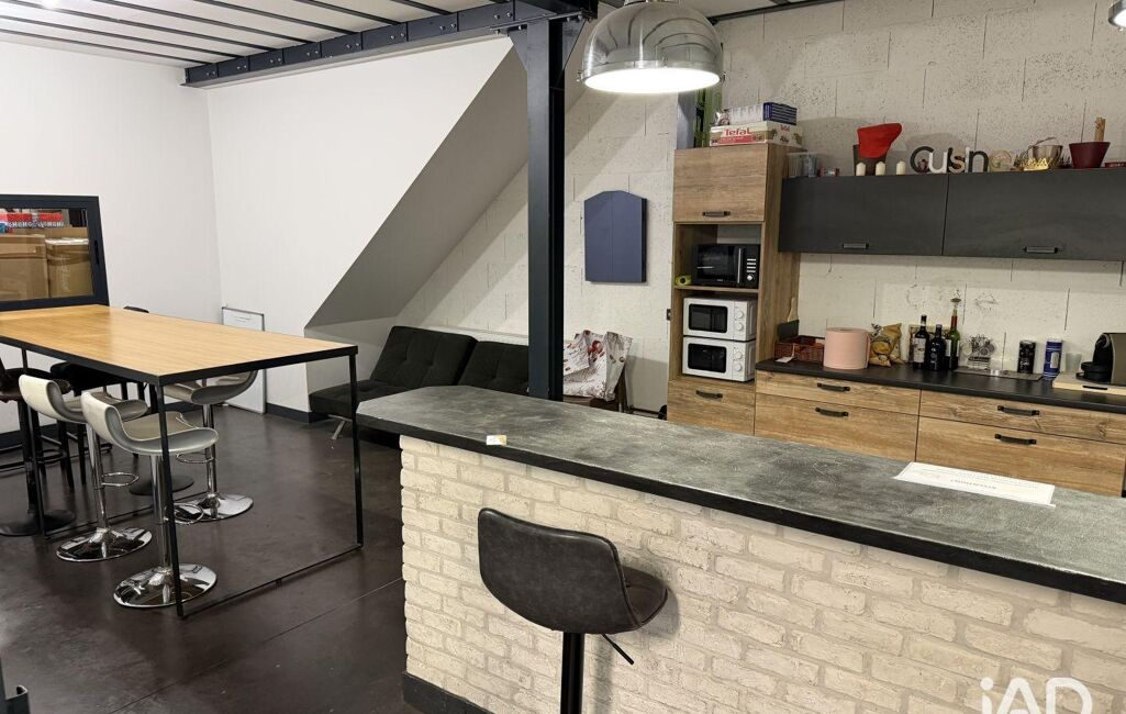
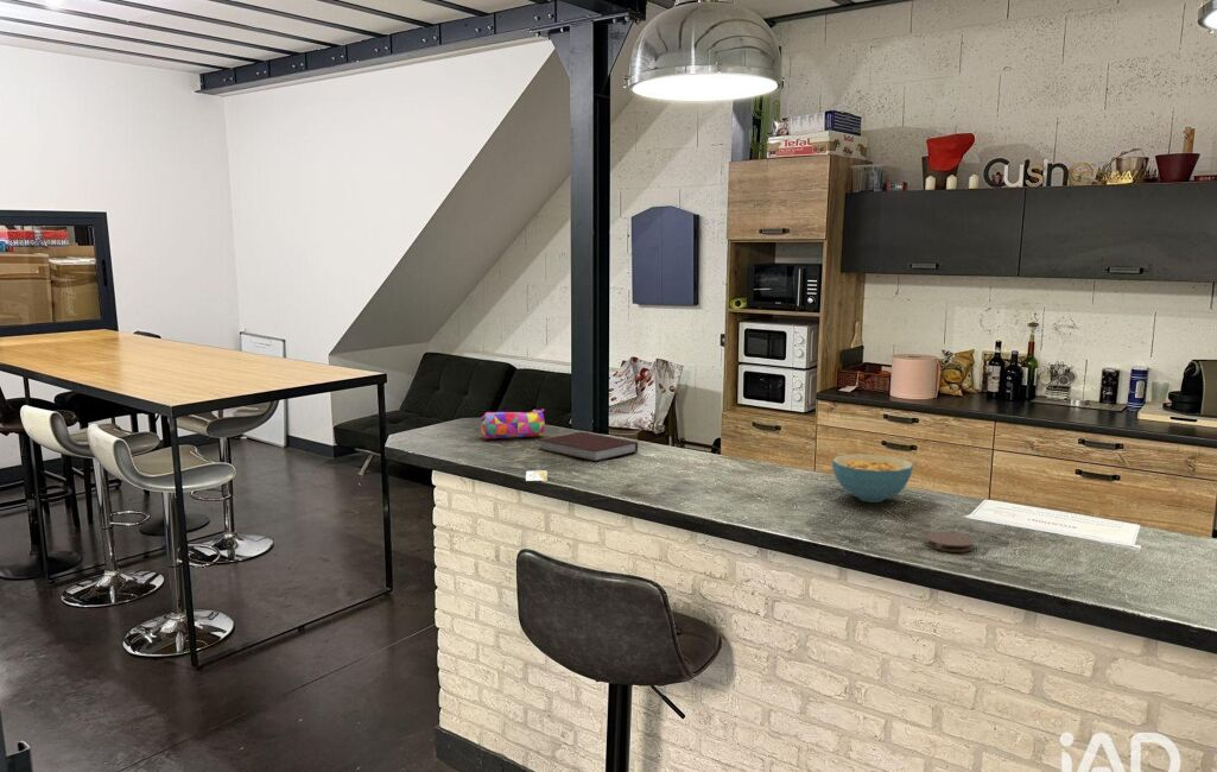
+ coaster [924,531,975,553]
+ notebook [538,431,639,462]
+ pencil case [480,407,546,439]
+ cereal bowl [831,453,914,504]
